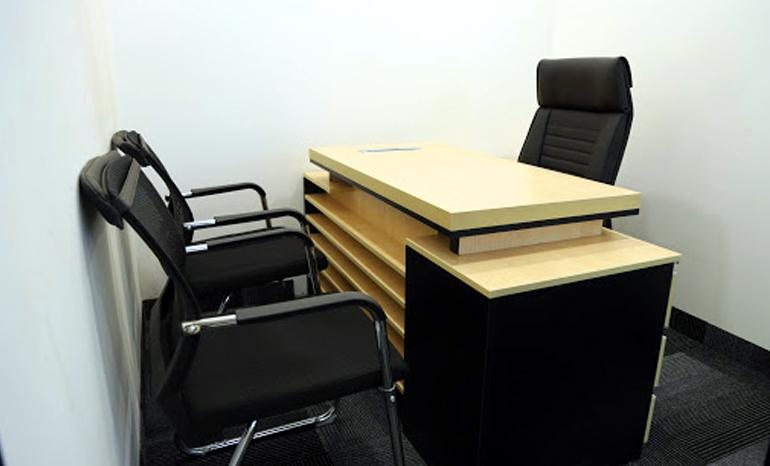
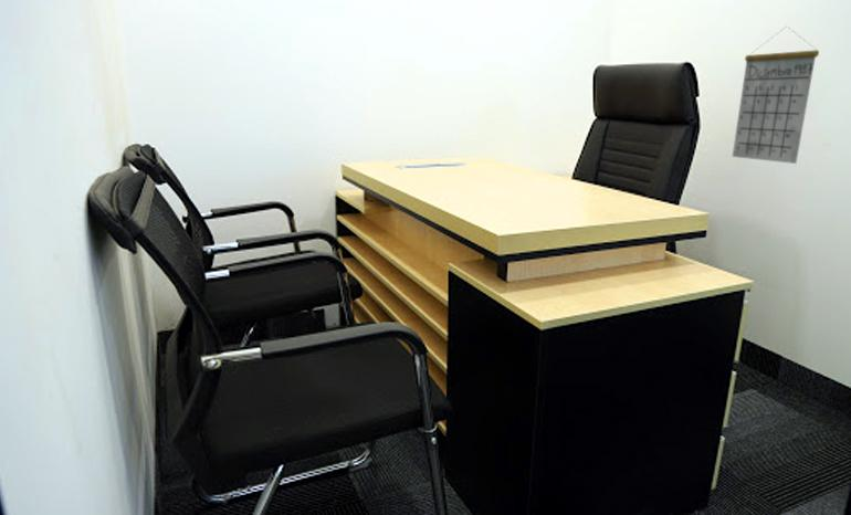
+ calendar [732,27,820,165]
